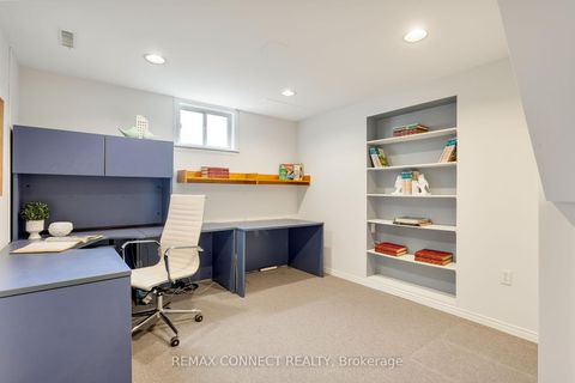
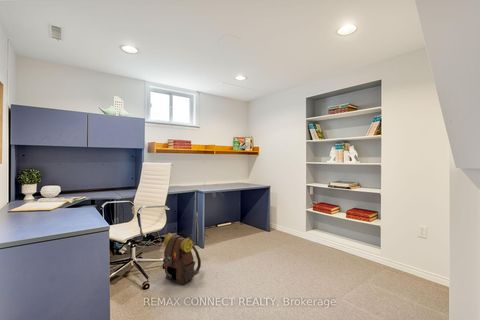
+ backpack [162,232,202,286]
